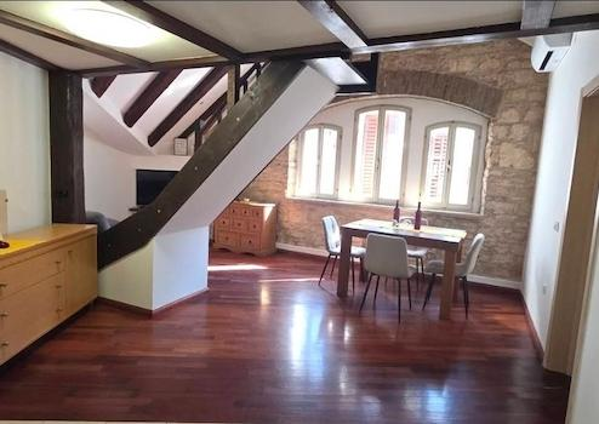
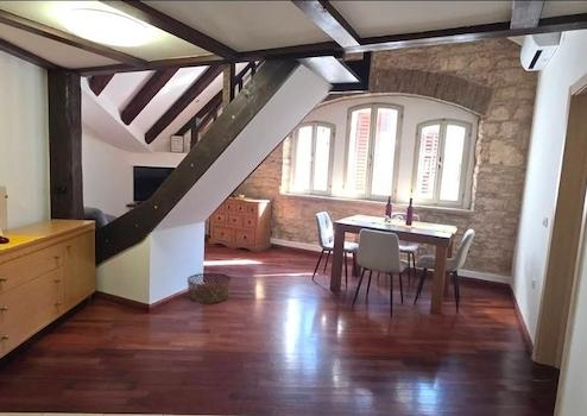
+ basket [187,272,233,304]
